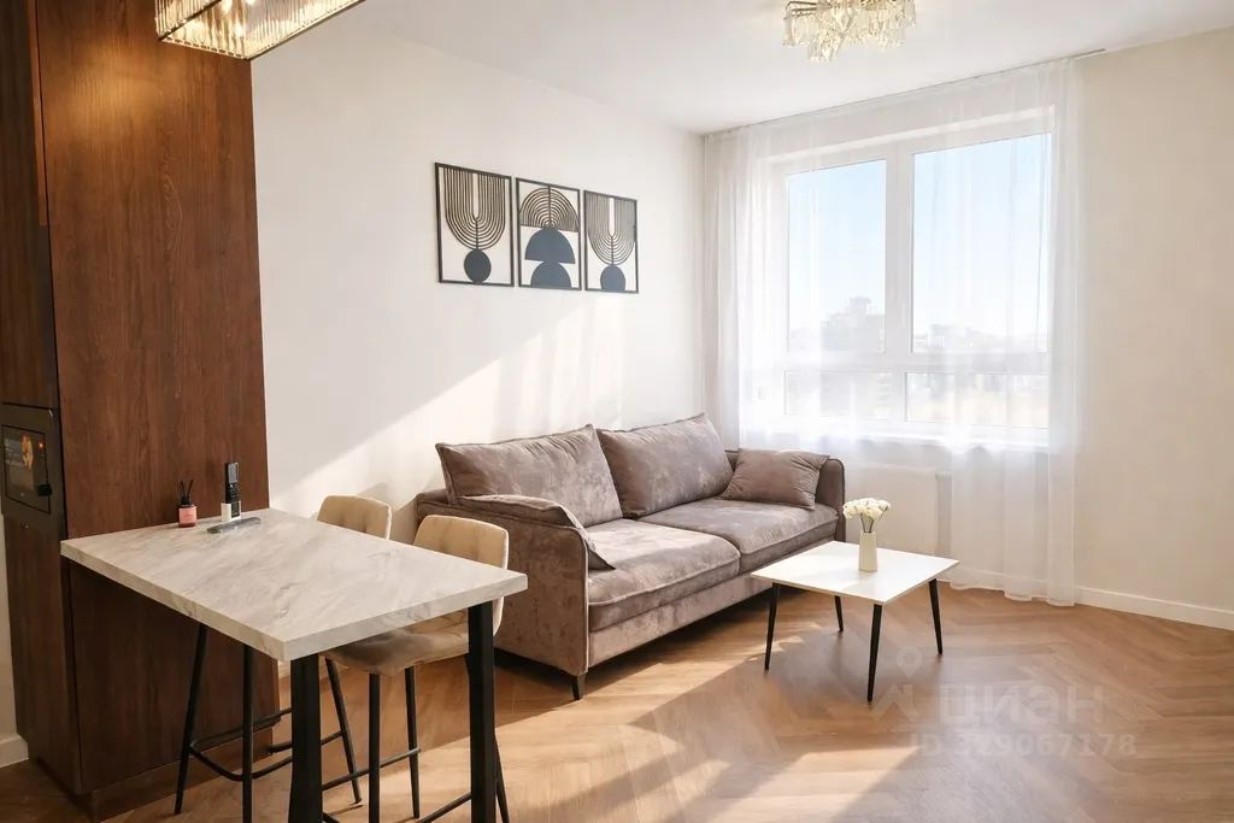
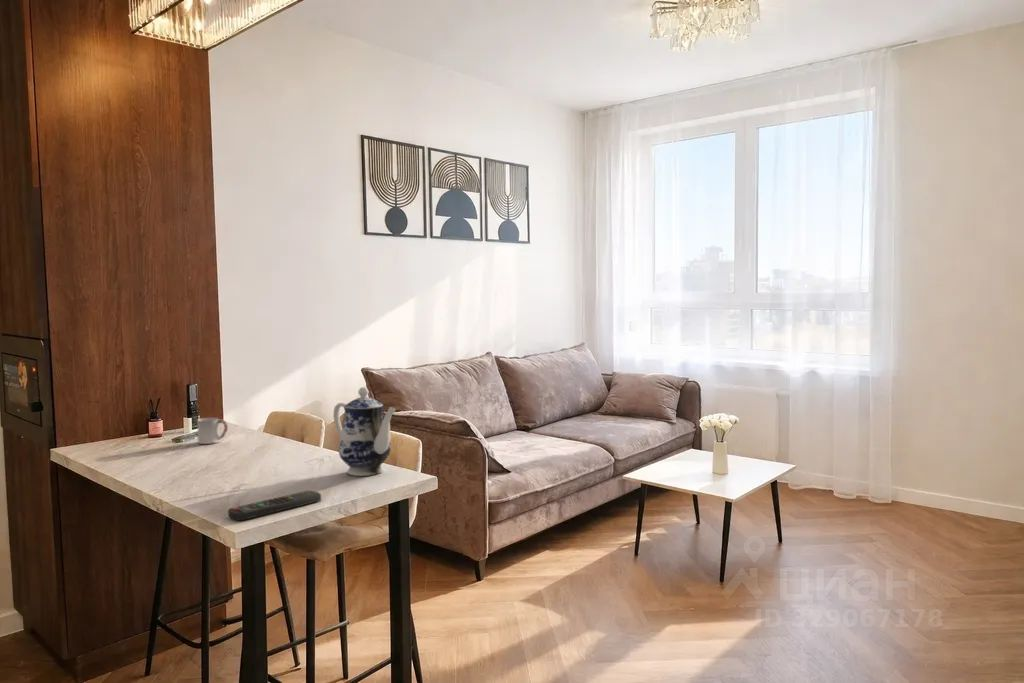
+ remote control [227,490,322,521]
+ cup [196,417,229,445]
+ teapot [332,386,397,477]
